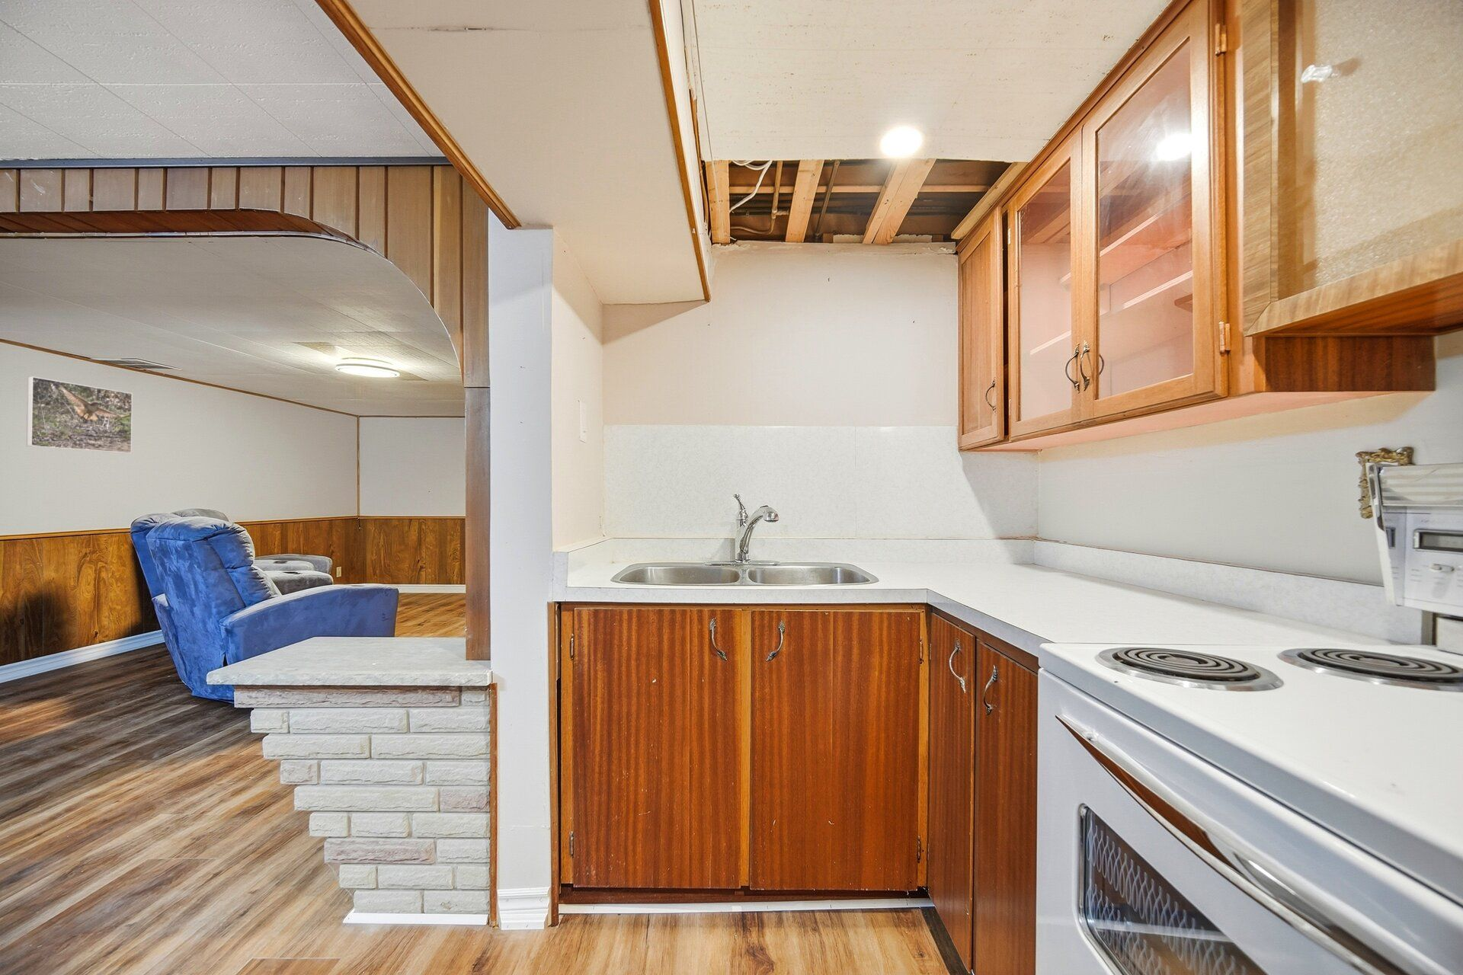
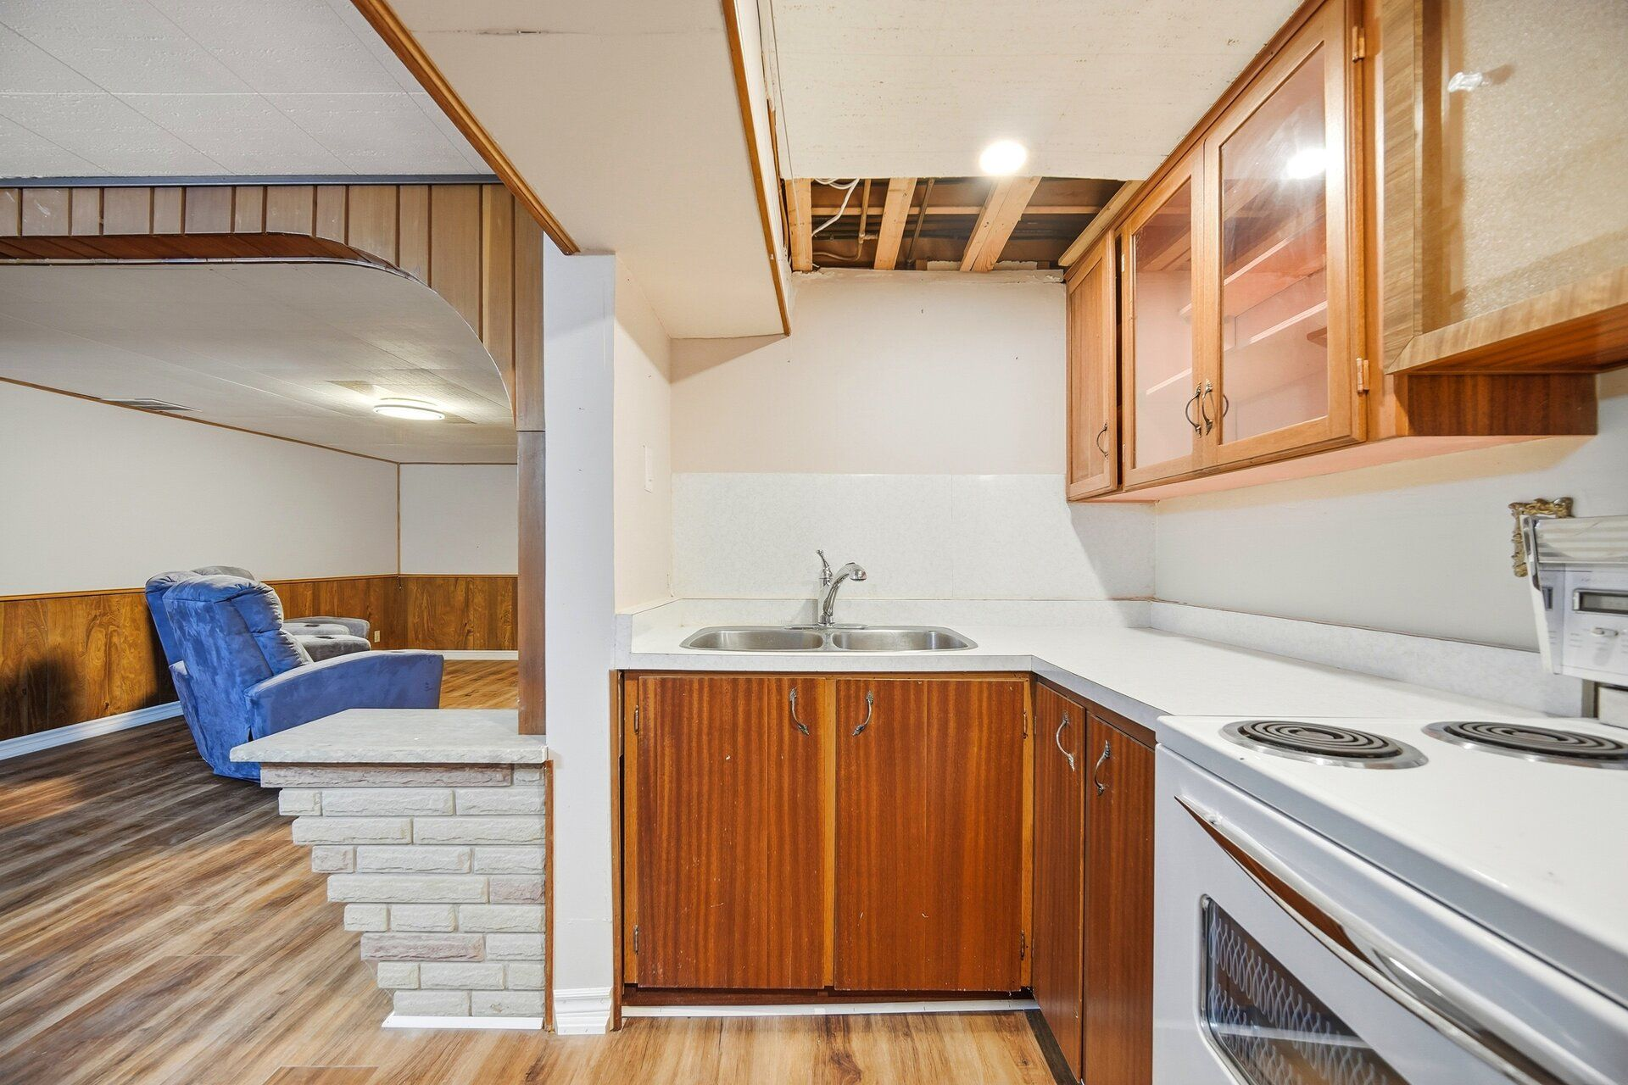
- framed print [26,375,134,454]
